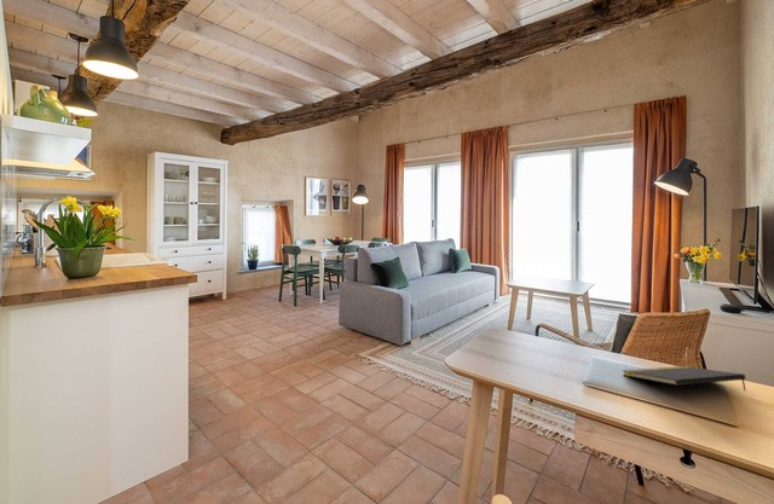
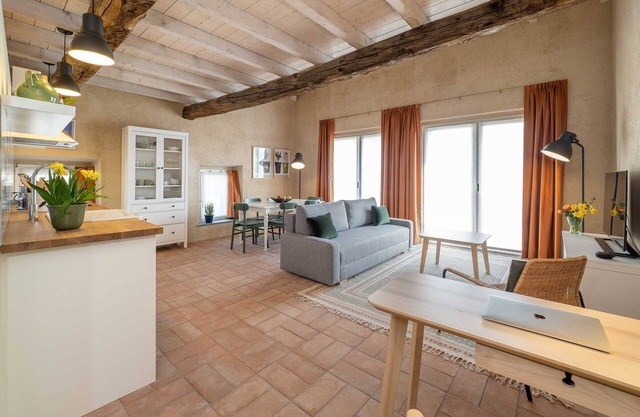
- notepad [622,365,747,392]
